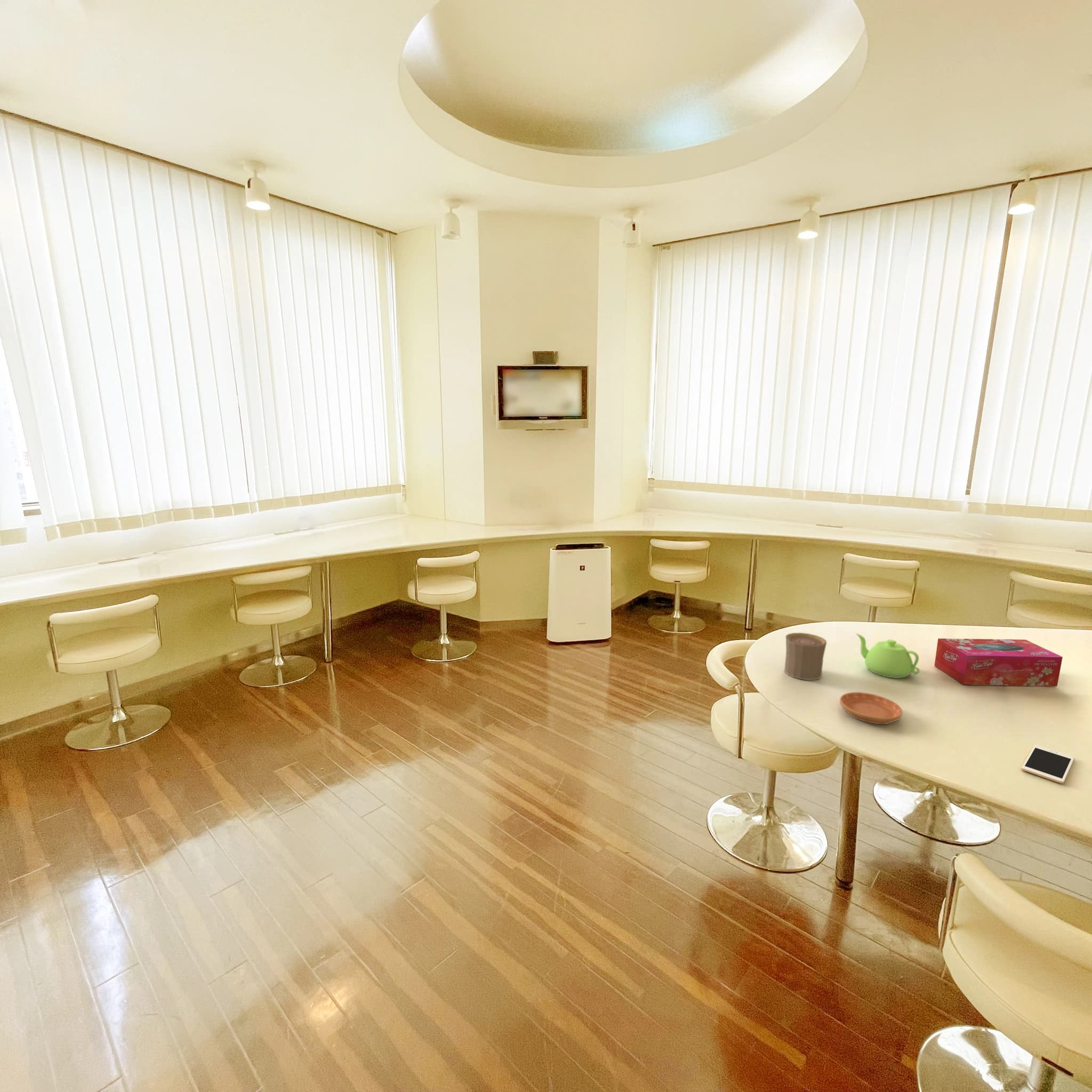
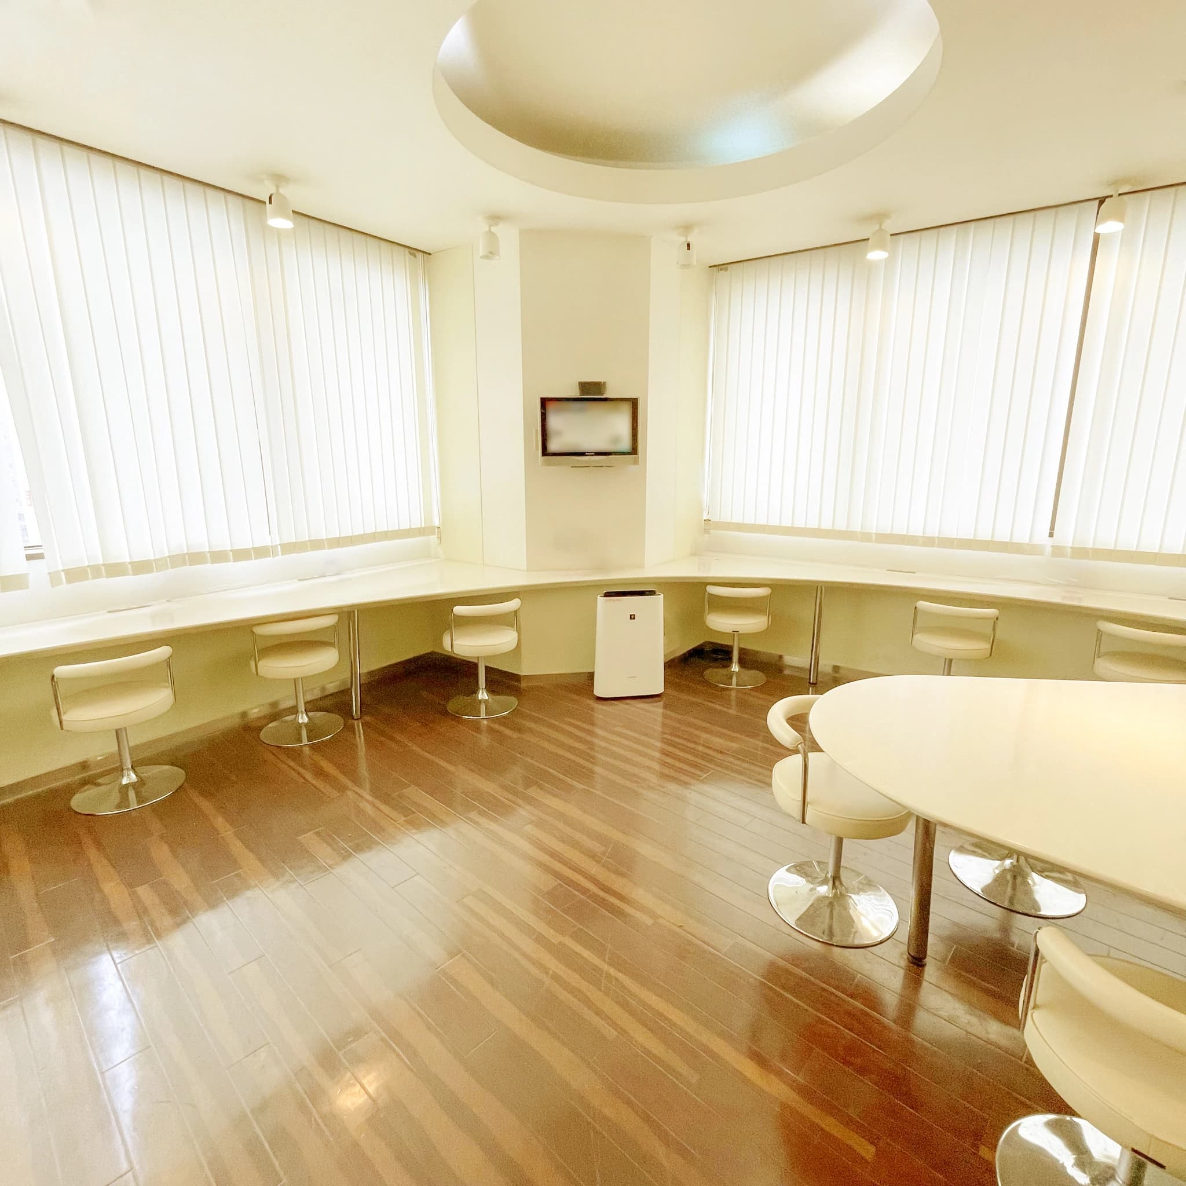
- saucer [839,692,903,725]
- teapot [856,633,920,679]
- cell phone [1021,744,1075,784]
- cup [784,632,827,680]
- tissue box [934,638,1063,687]
